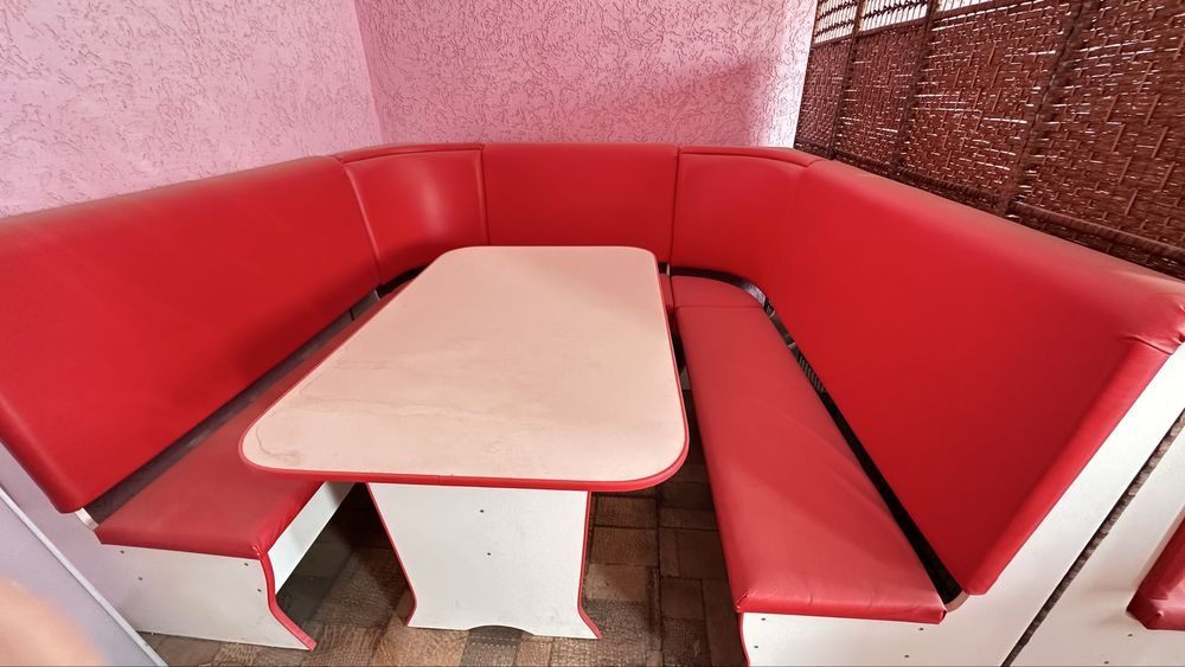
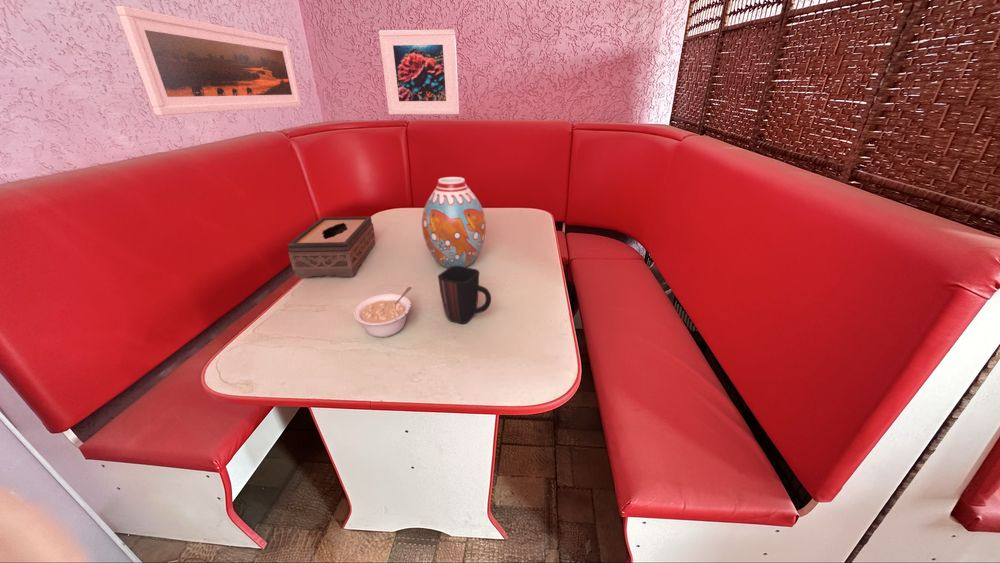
+ mug [437,266,492,325]
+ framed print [378,28,460,115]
+ tissue box [287,216,376,279]
+ vase [421,176,487,269]
+ legume [353,286,412,338]
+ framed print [115,5,302,116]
